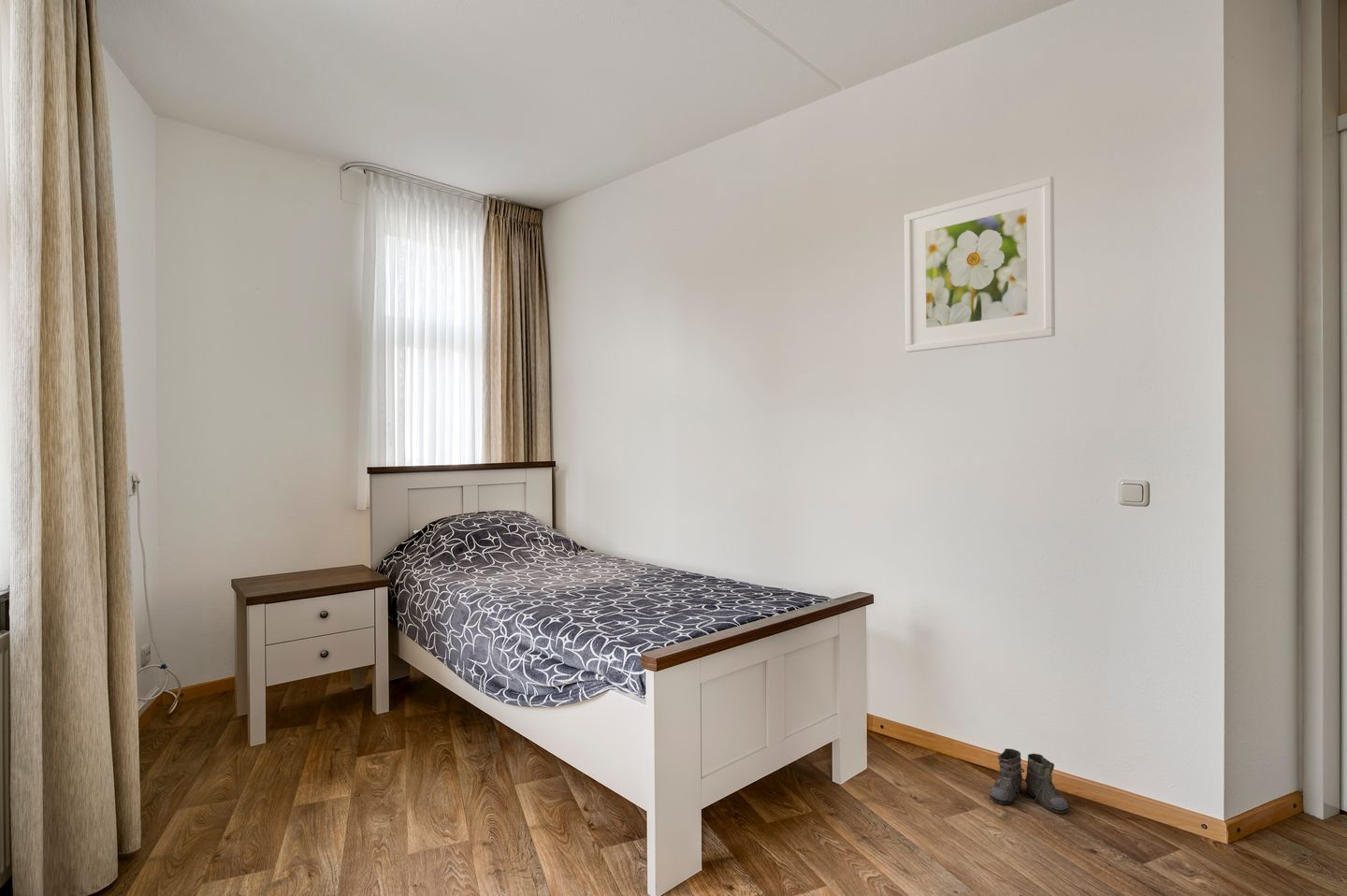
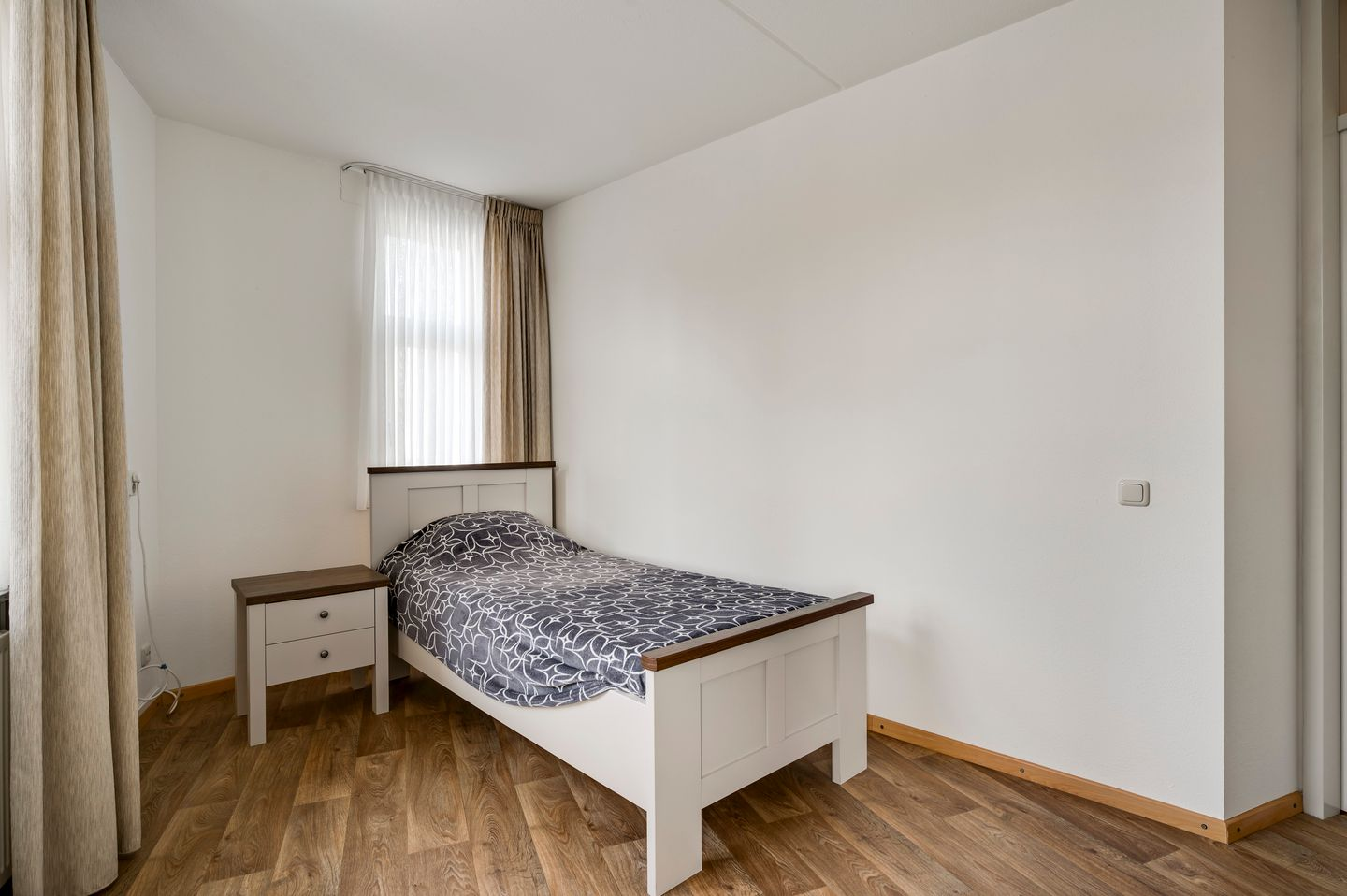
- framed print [904,175,1056,354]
- boots [984,747,1069,815]
